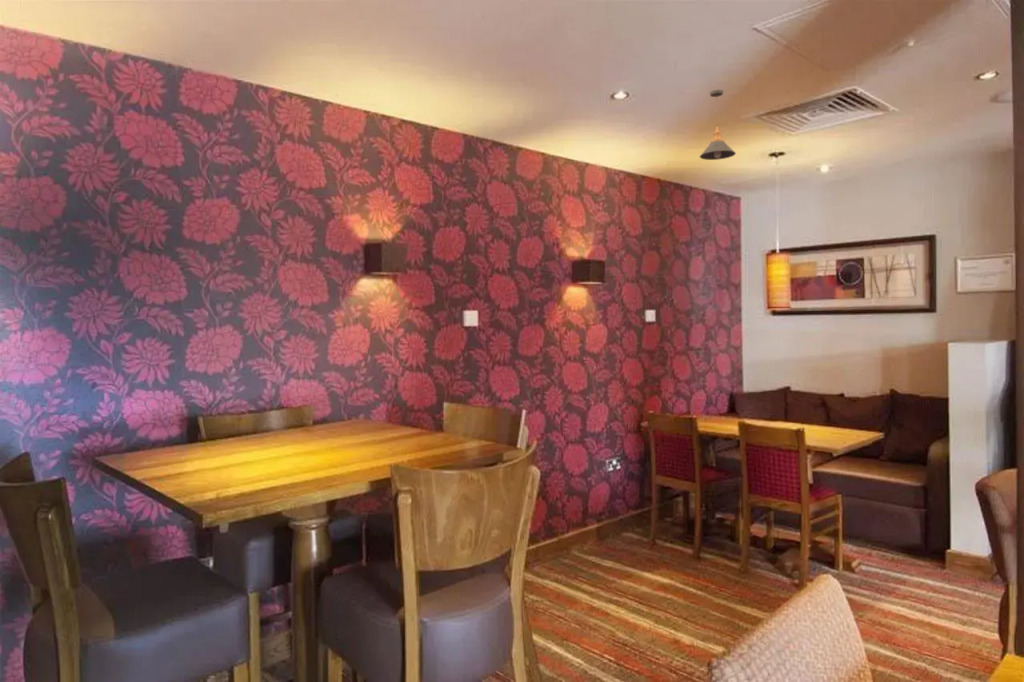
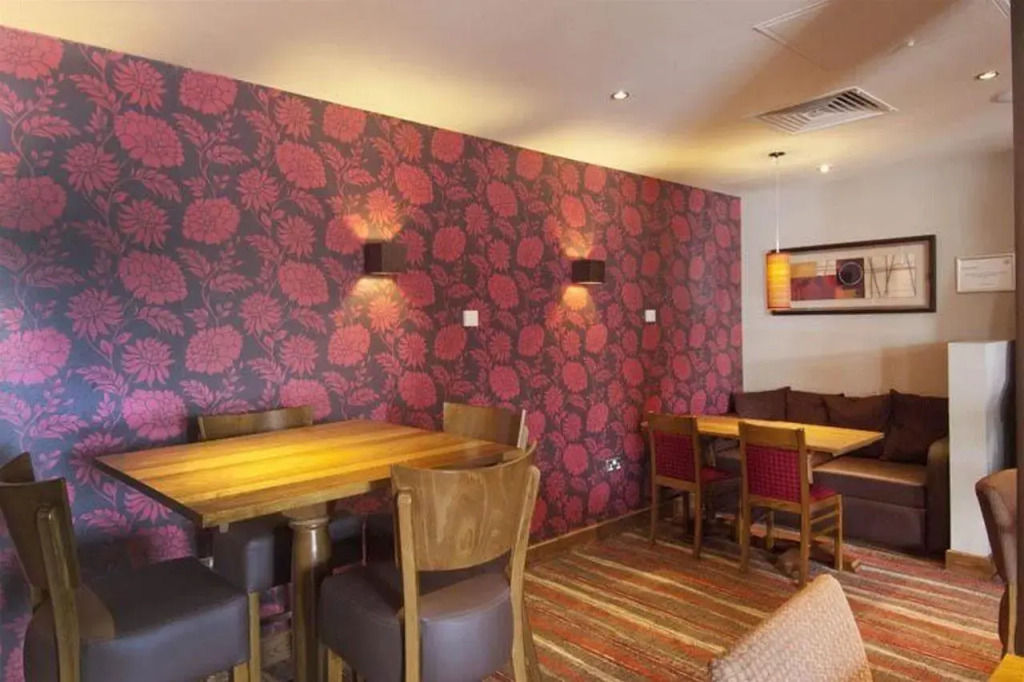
- pendant light [699,89,737,161]
